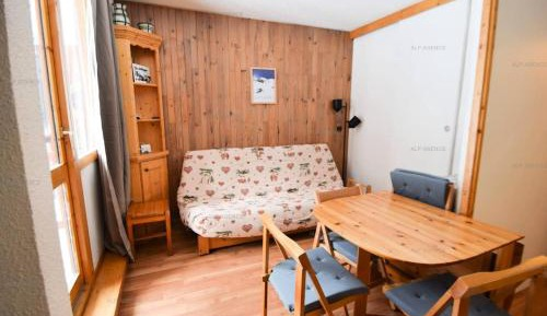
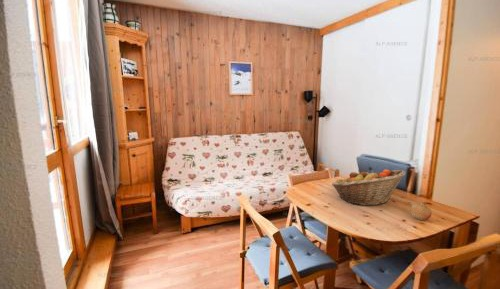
+ fruit [409,201,433,221]
+ fruit basket [331,169,406,206]
